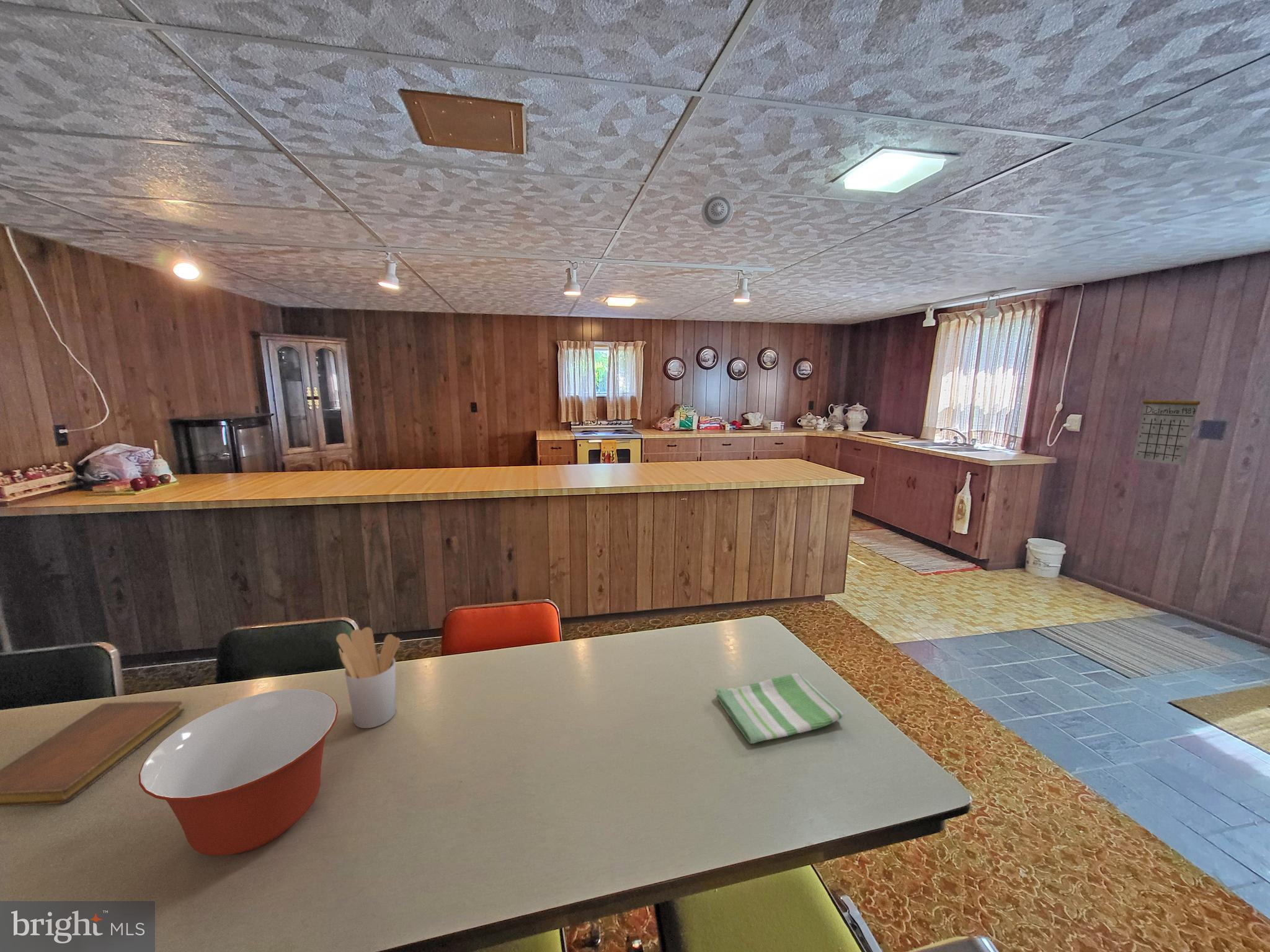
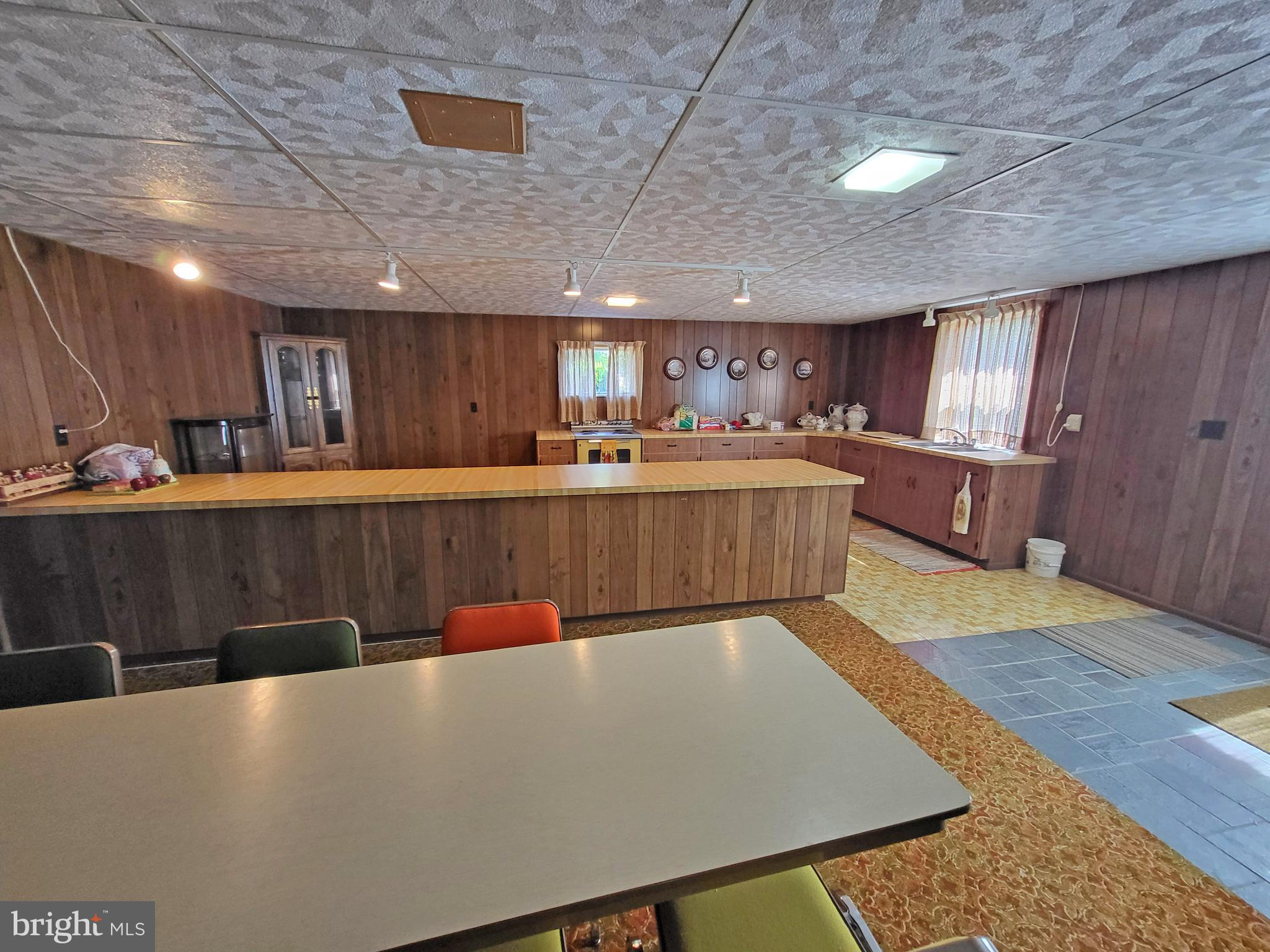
- calendar [1132,385,1201,466]
- utensil holder [335,627,401,729]
- smoke detector [701,193,734,229]
- dish towel [714,672,845,744]
- notebook [0,700,185,808]
- mixing bowl [138,688,339,857]
